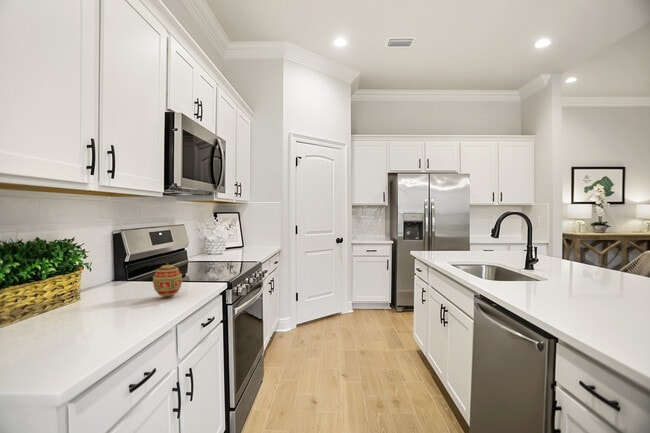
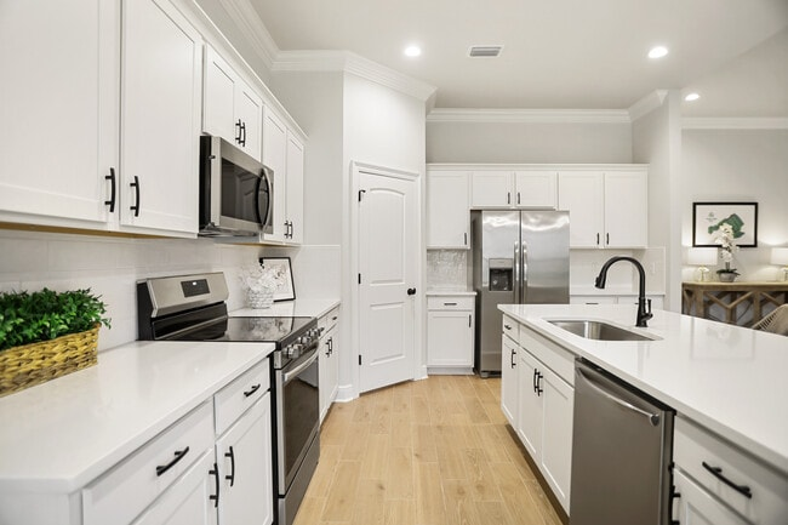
- decorative egg [152,261,183,299]
